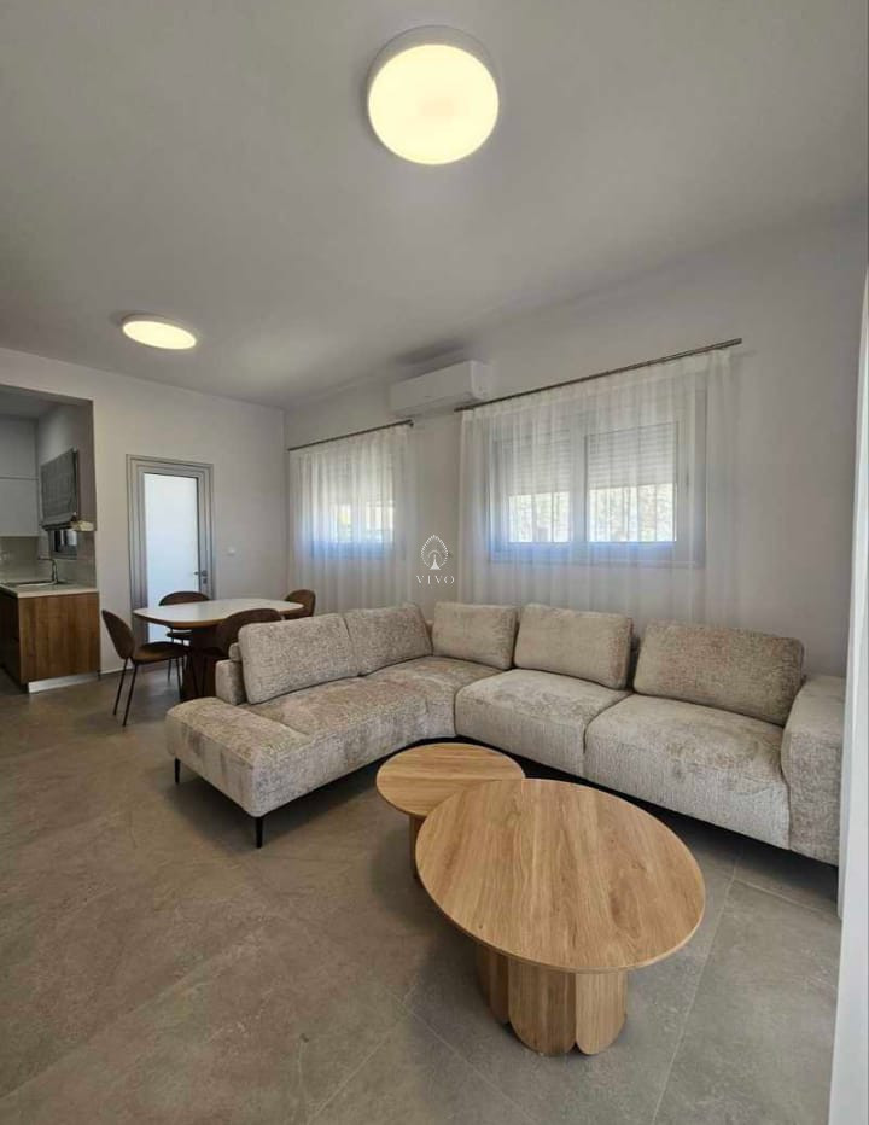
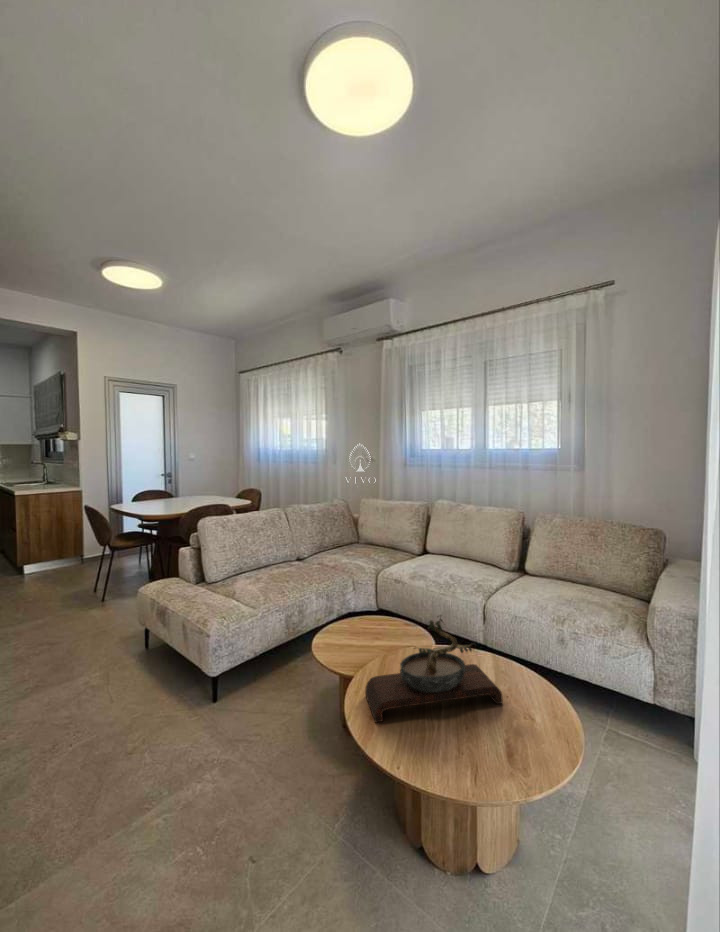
+ bonsai tree [364,614,504,724]
